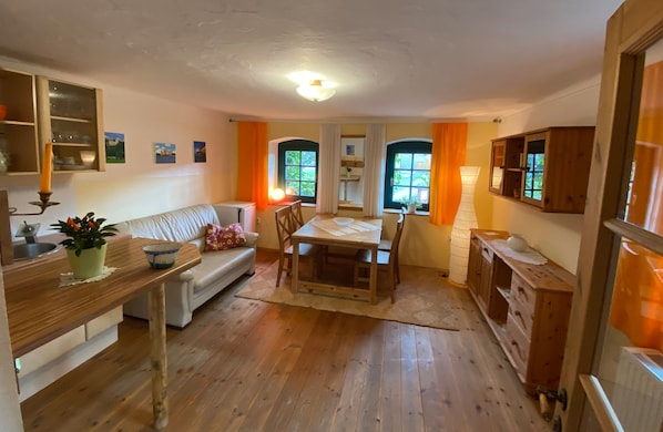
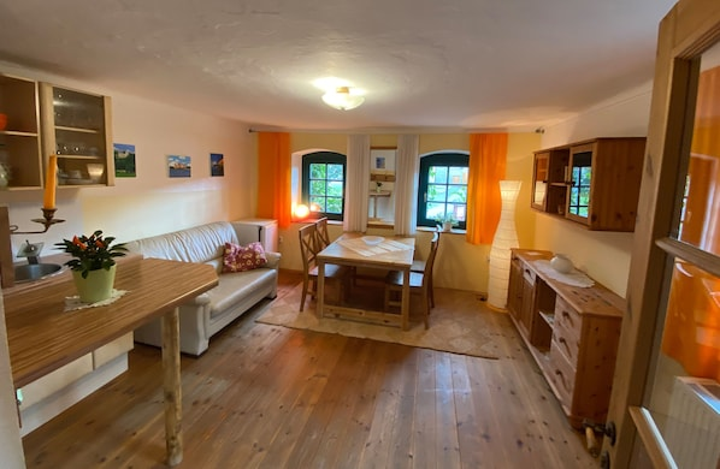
- bowl [140,241,184,269]
